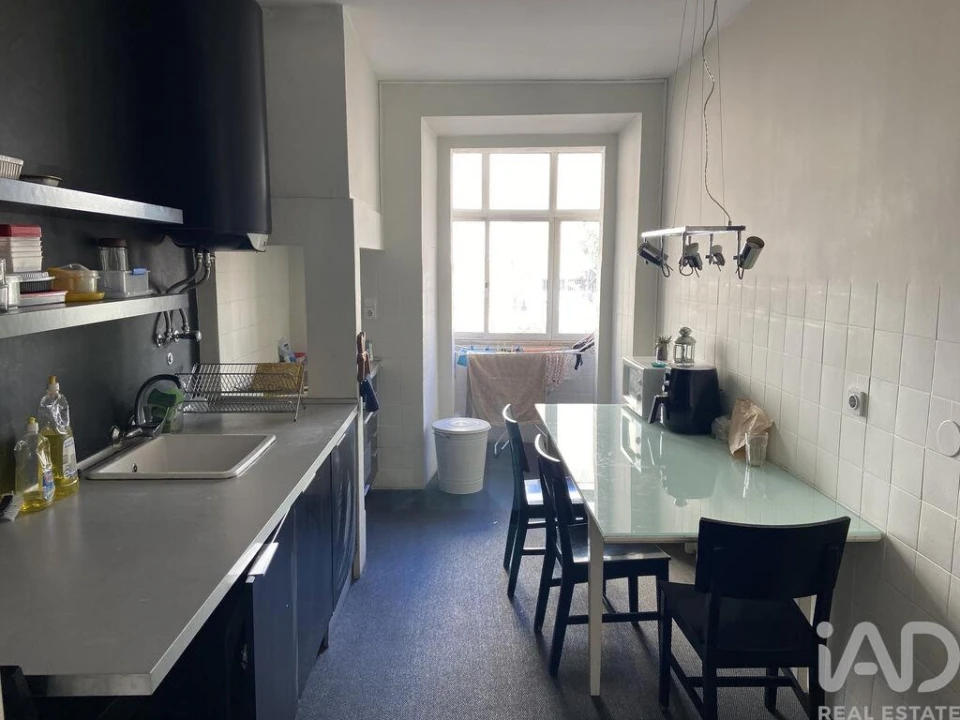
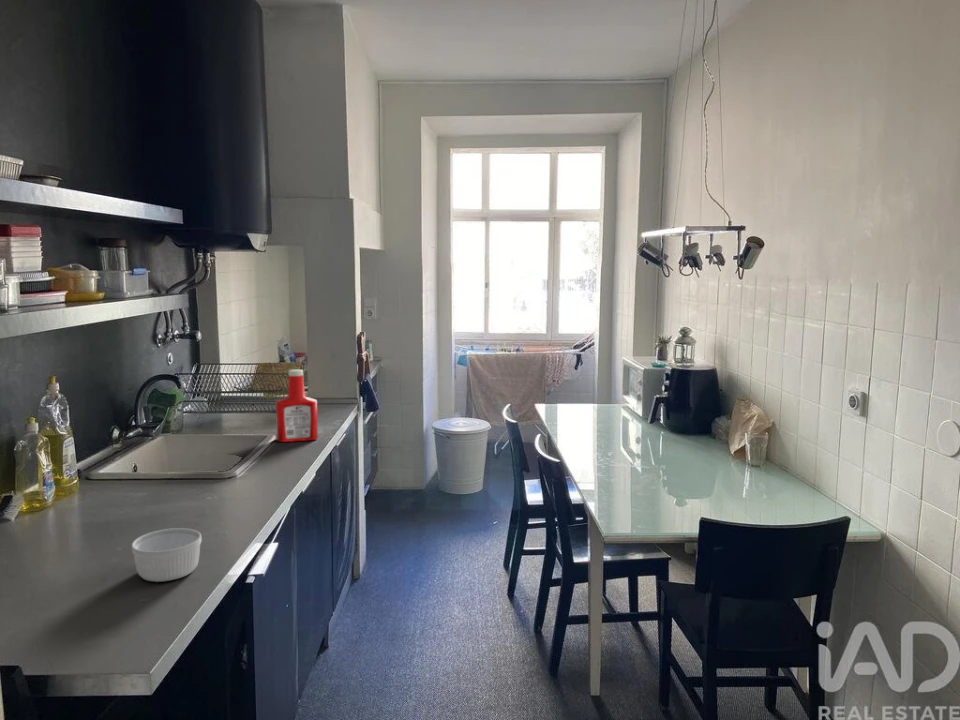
+ ramekin [131,527,203,583]
+ soap bottle [275,369,319,443]
